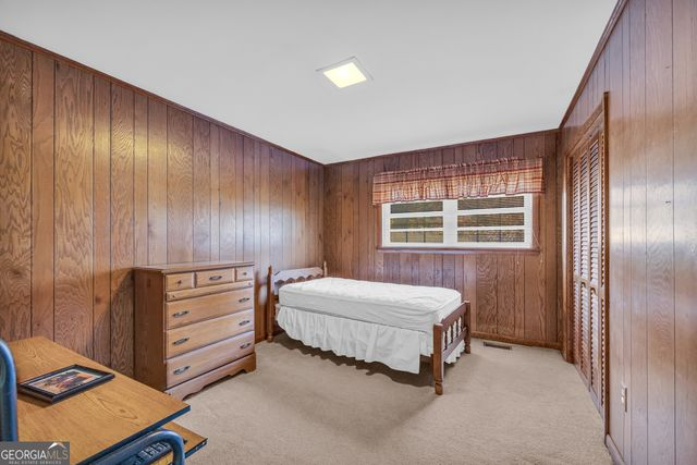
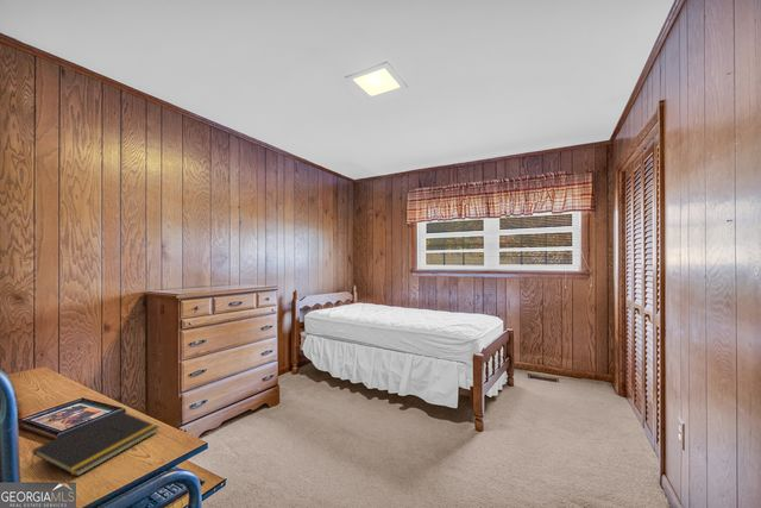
+ notepad [29,409,159,477]
